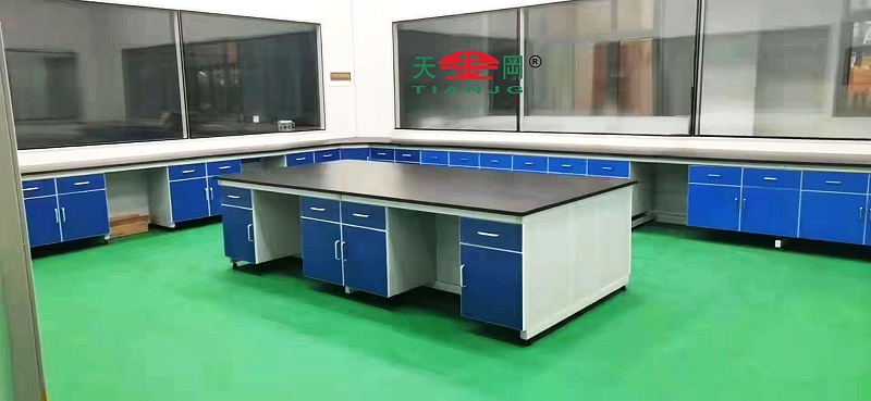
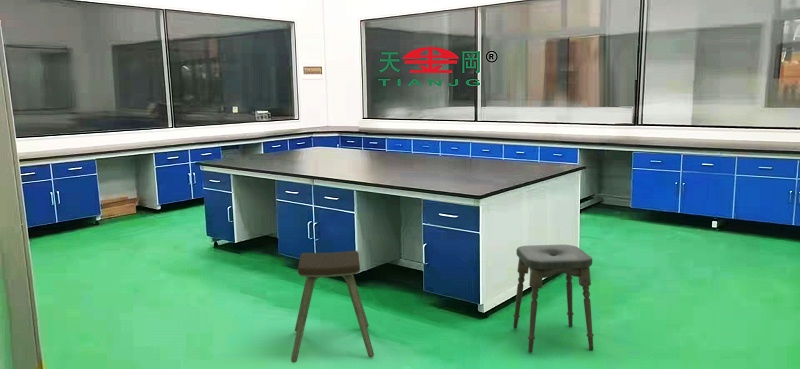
+ music stool [290,250,375,364]
+ stool [512,244,595,354]
